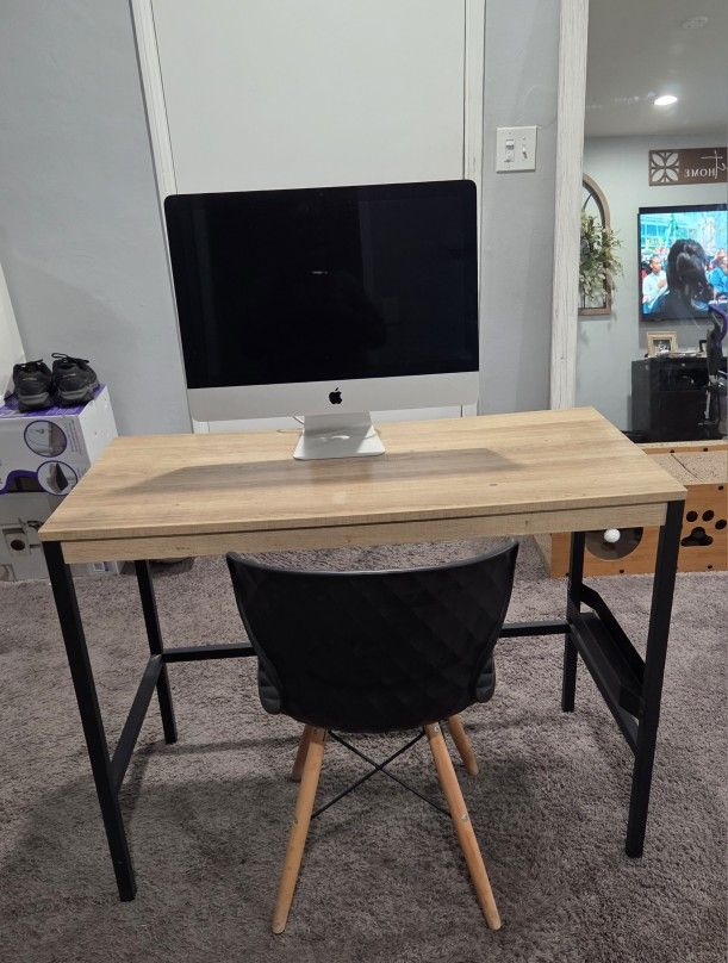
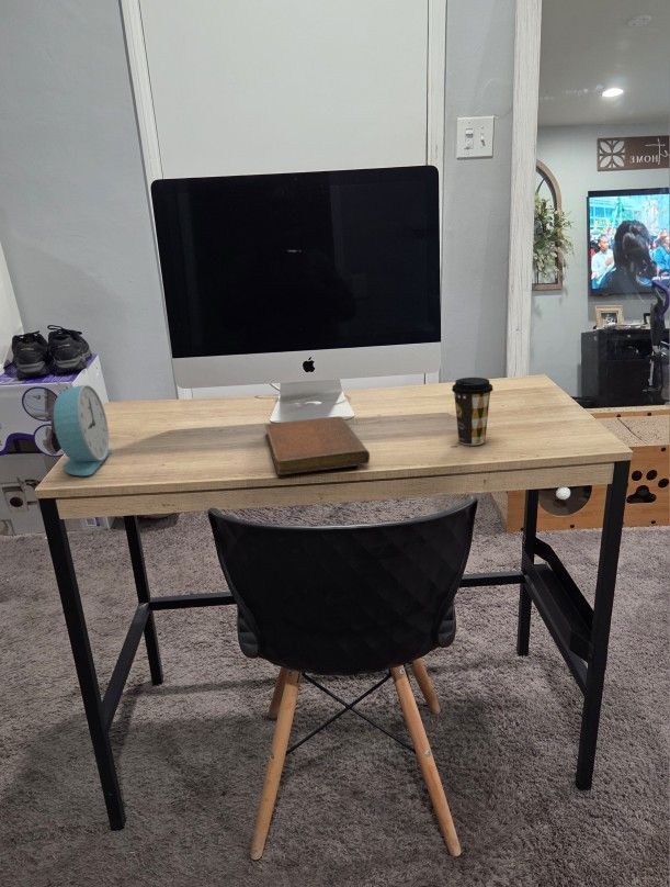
+ notebook [264,415,371,476]
+ coffee cup [451,377,495,446]
+ alarm clock [49,384,112,476]
